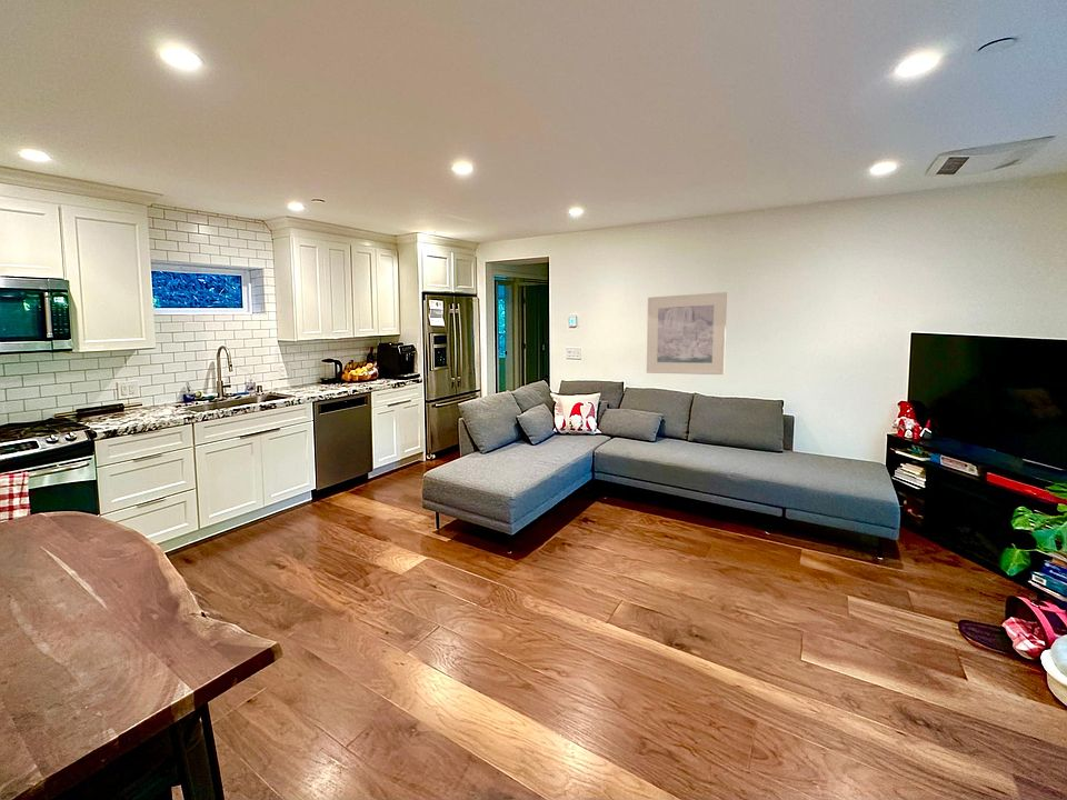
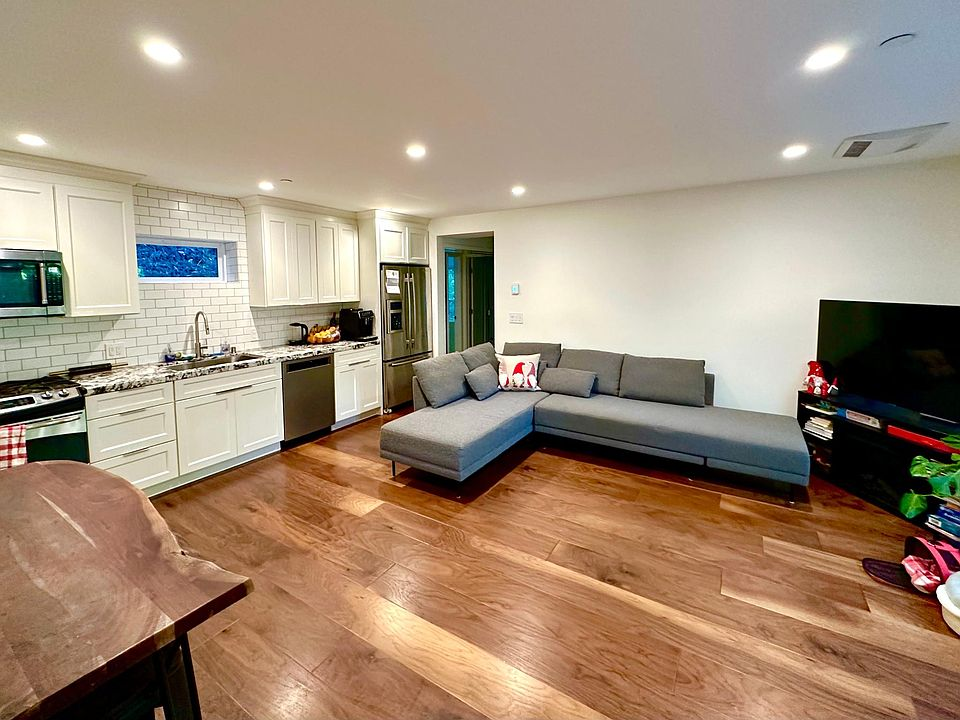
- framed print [646,291,728,376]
